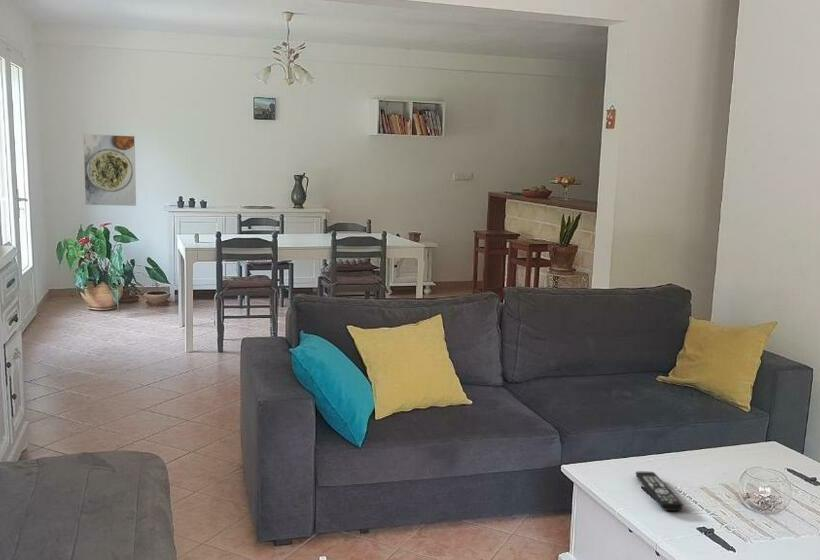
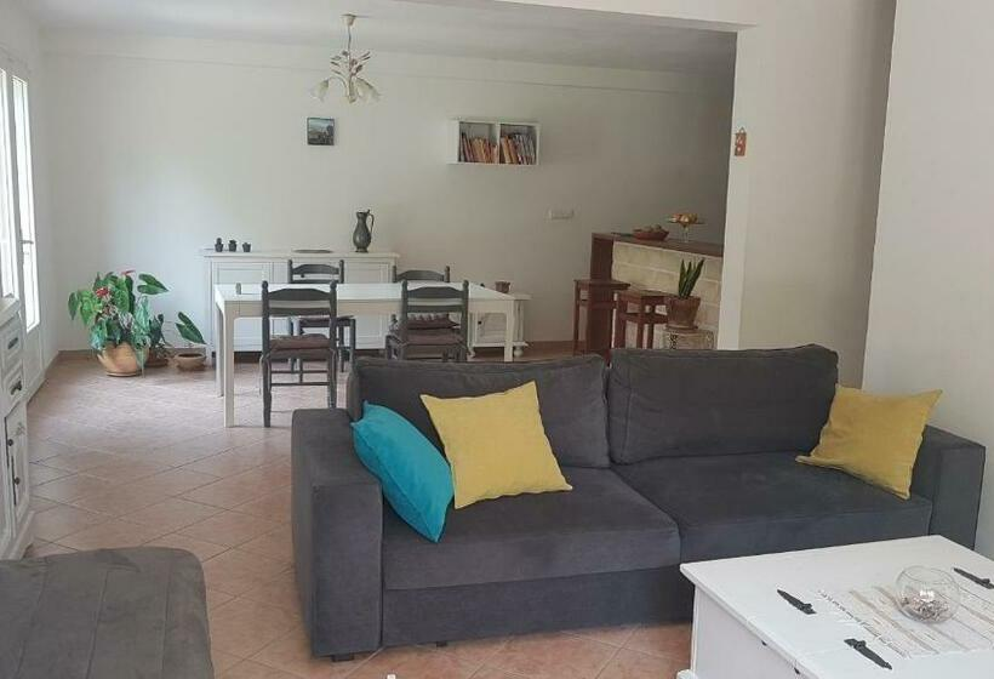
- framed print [82,133,137,207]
- remote control [635,471,684,512]
